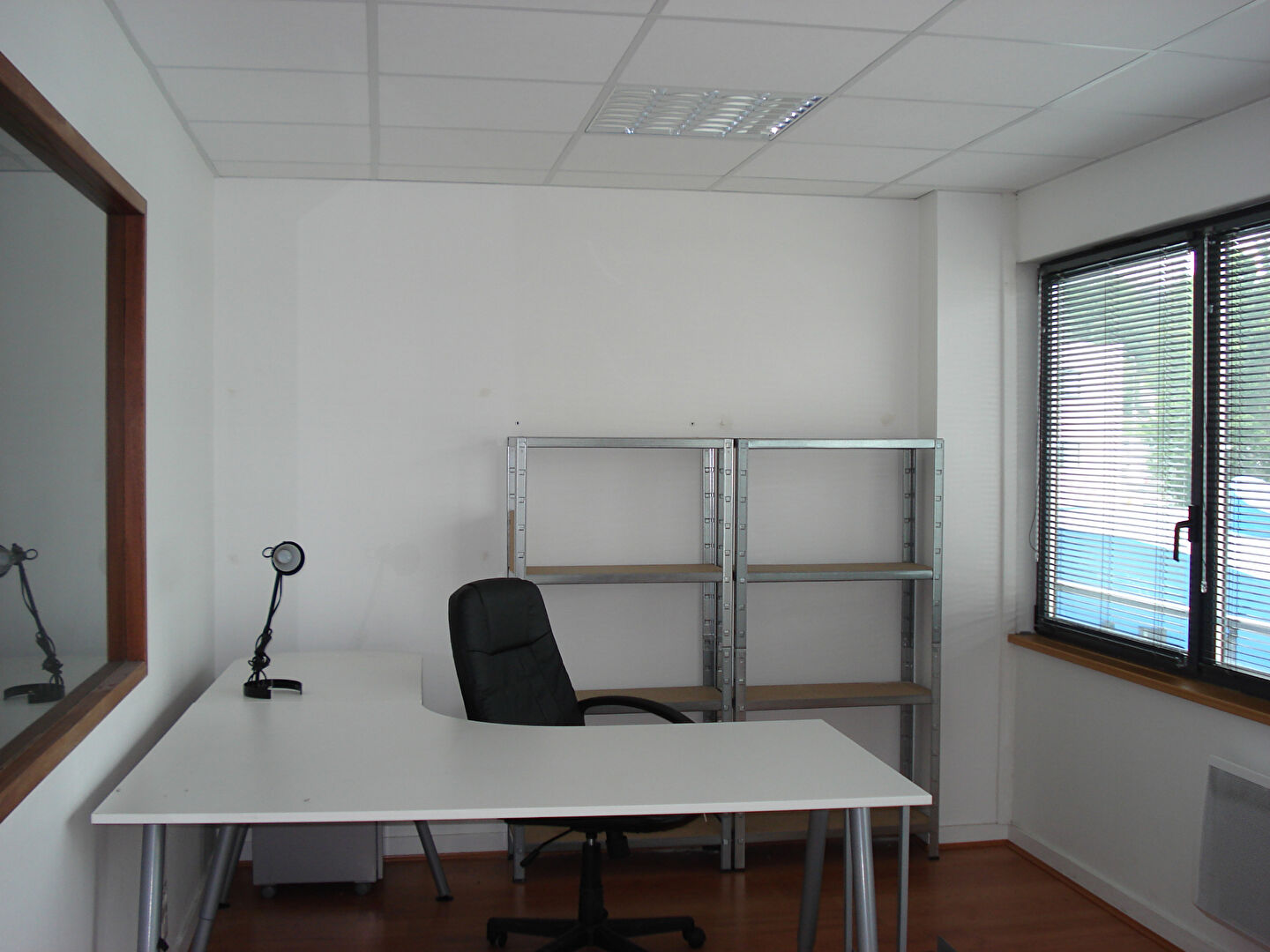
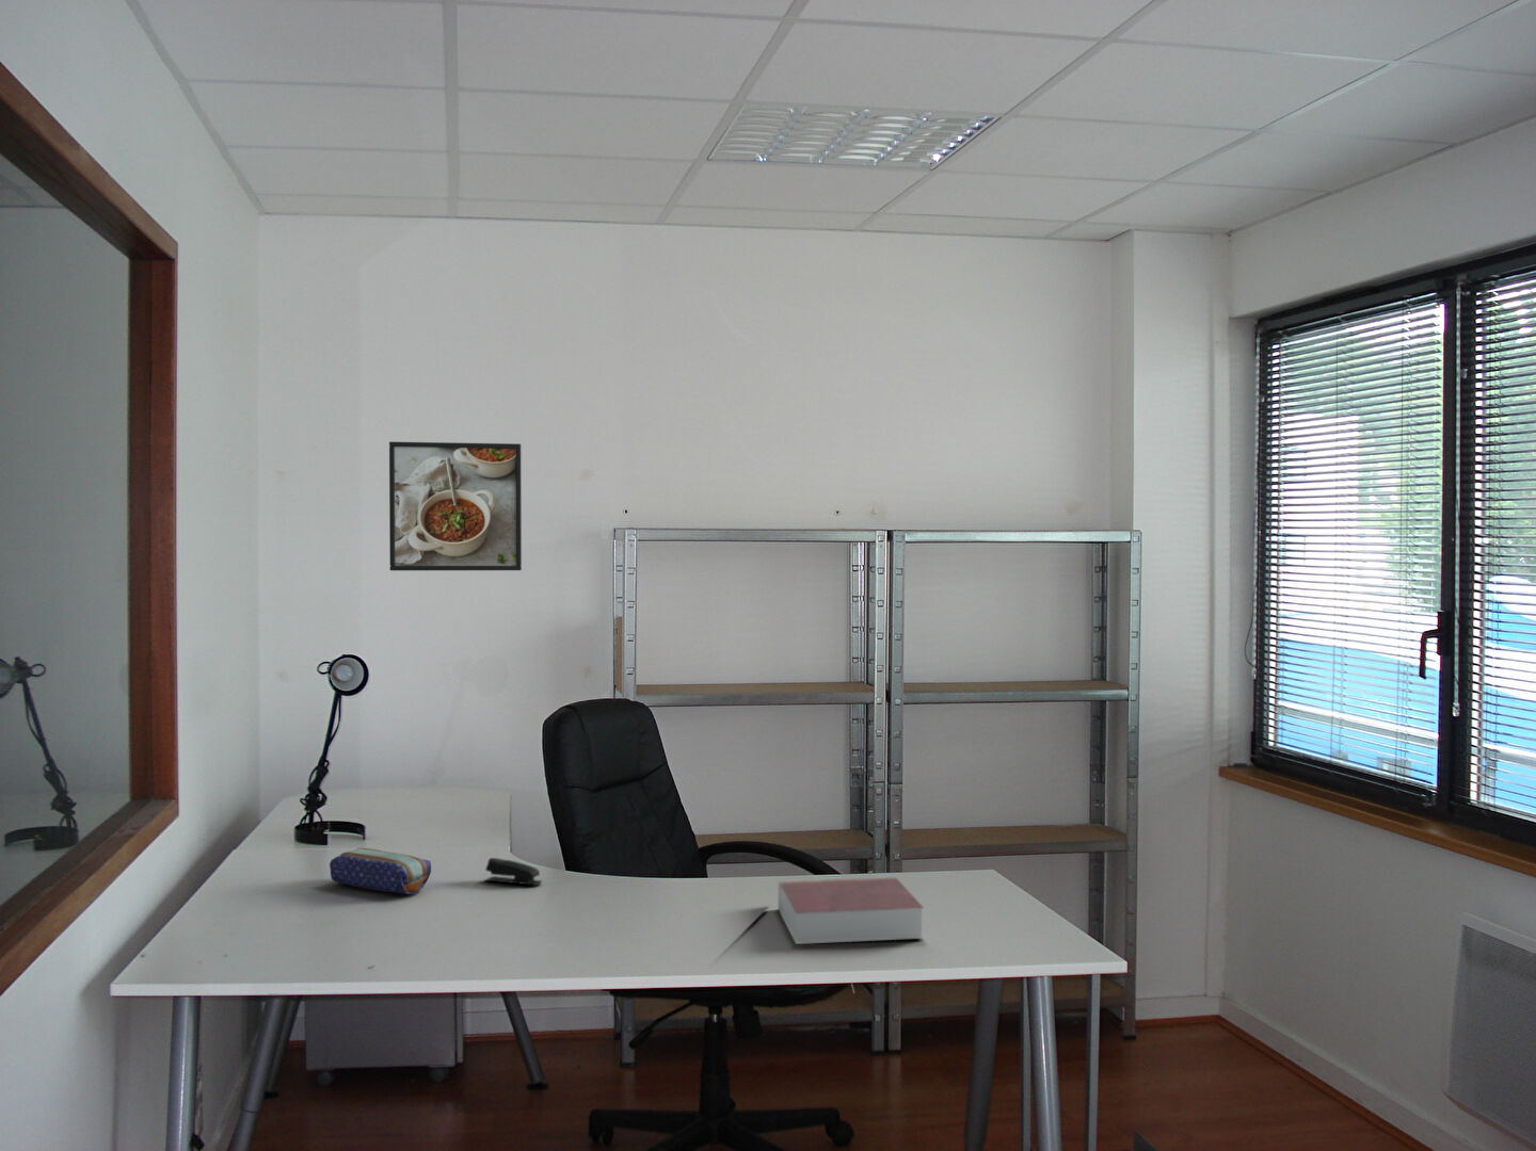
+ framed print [388,440,522,571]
+ pencil case [329,848,432,895]
+ book [778,877,925,945]
+ stapler [484,857,543,886]
